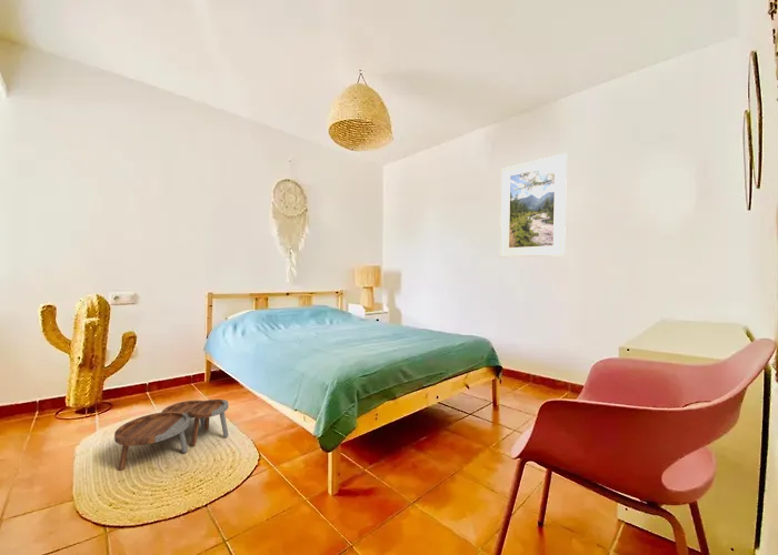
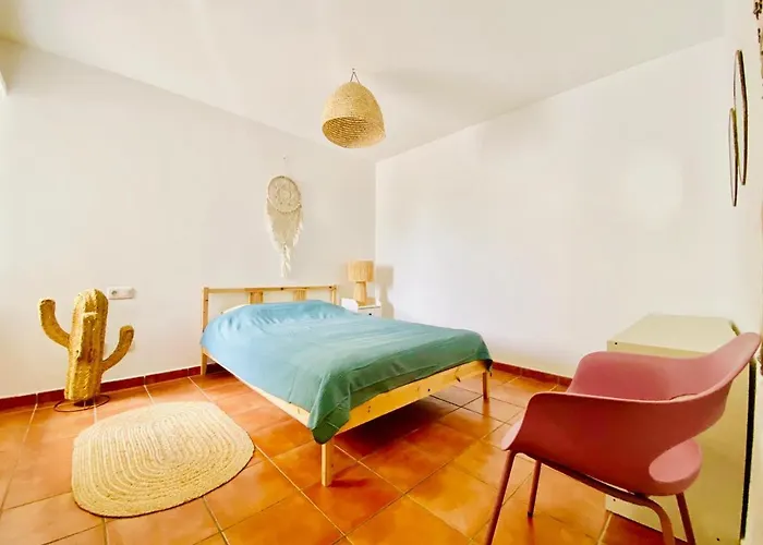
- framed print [499,152,568,259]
- nesting tables [113,398,229,472]
